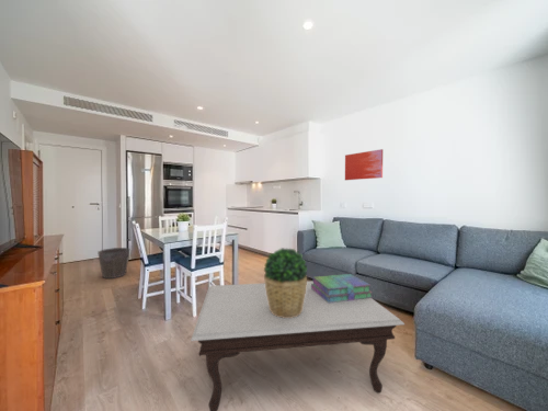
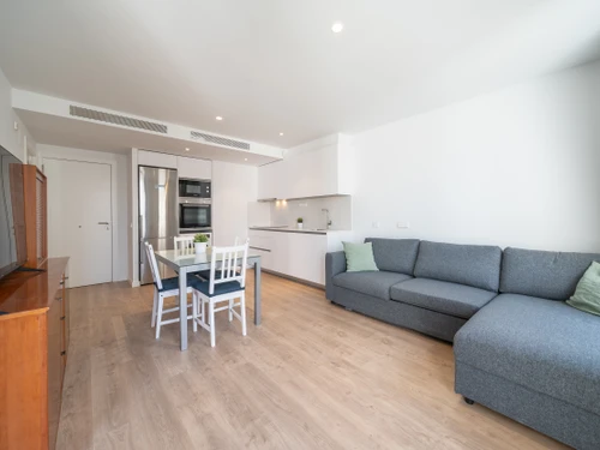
- potted plant [263,247,308,318]
- stack of books [311,273,374,302]
- coffee table [190,281,406,411]
- wall art [344,148,384,181]
- waste bin [96,247,130,279]
